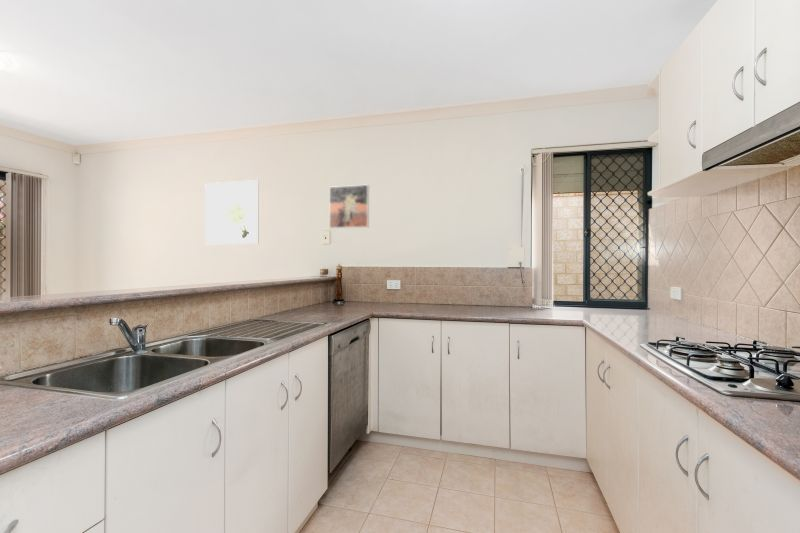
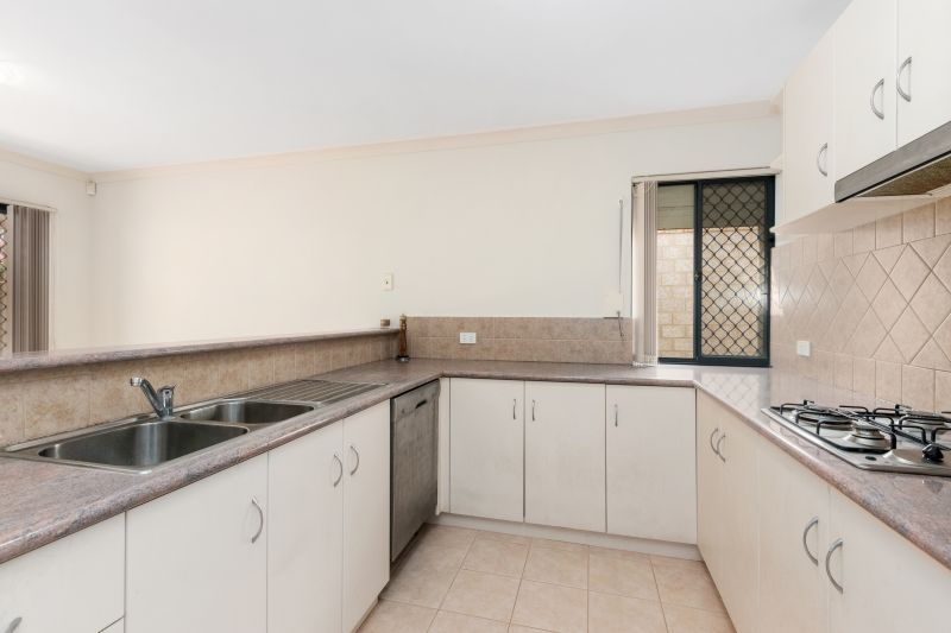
- wall art [204,179,260,245]
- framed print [328,184,370,230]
